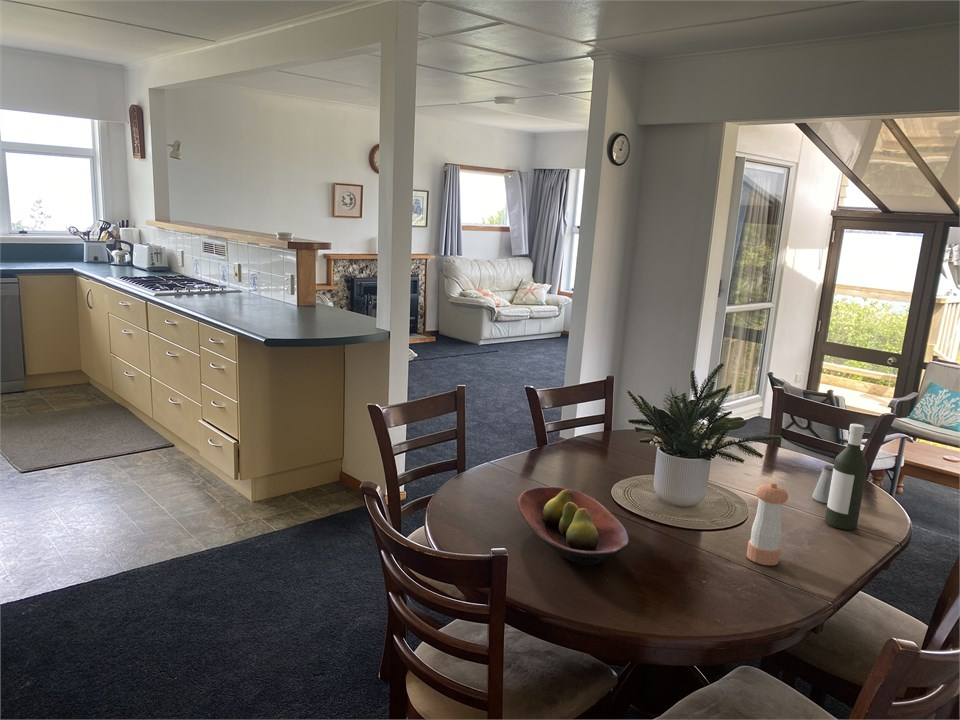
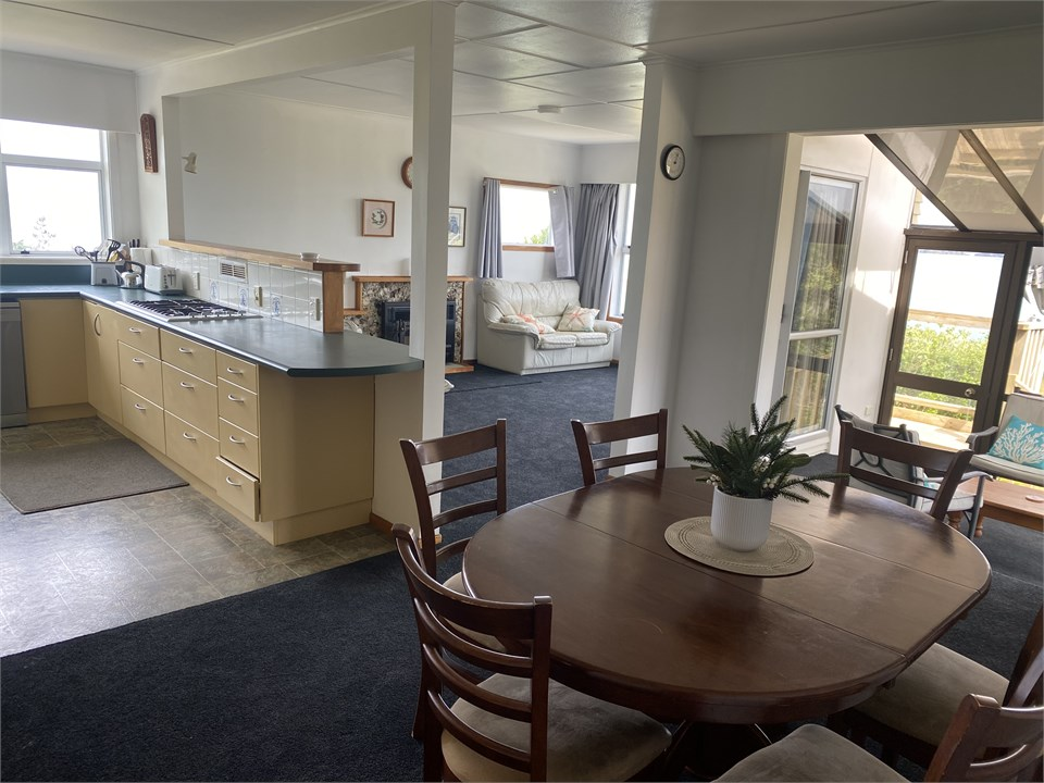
- fruit bowl [516,486,630,566]
- bottle [824,423,869,531]
- pepper shaker [746,482,789,566]
- saltshaker [812,464,834,504]
